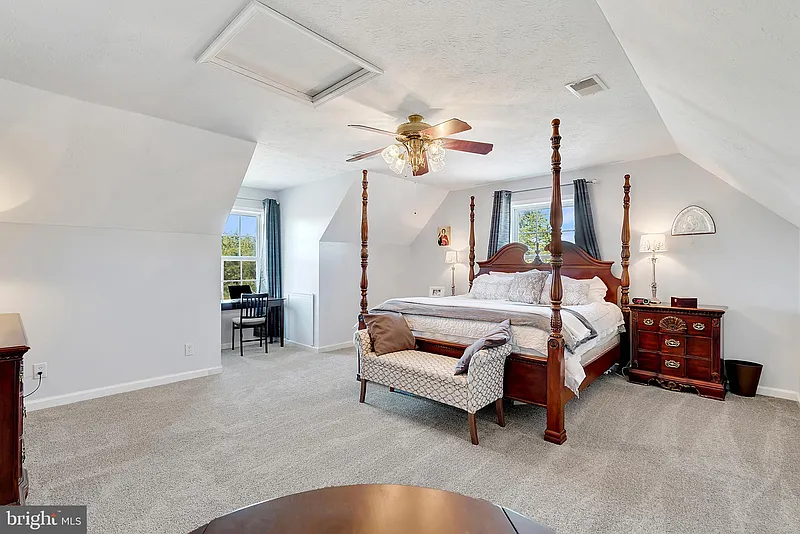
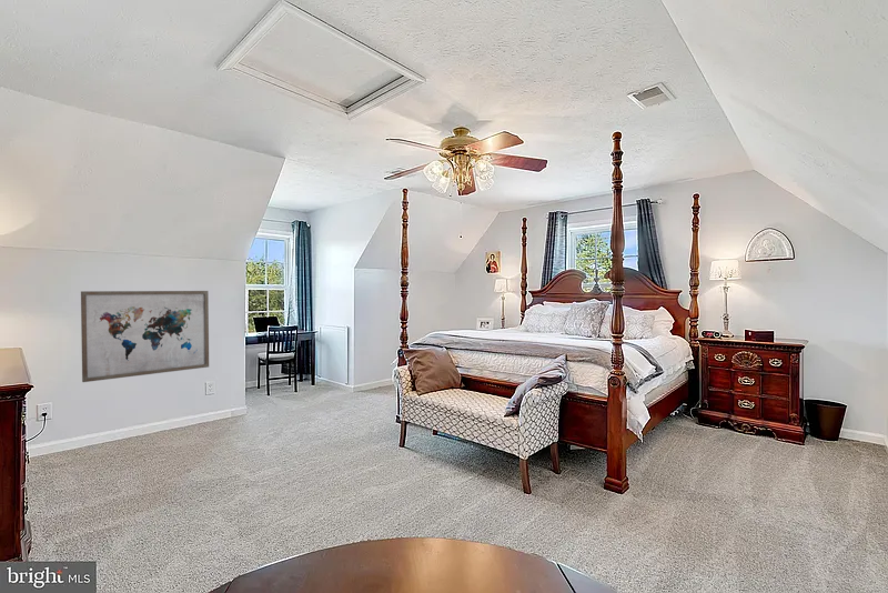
+ wall art [80,290,210,383]
